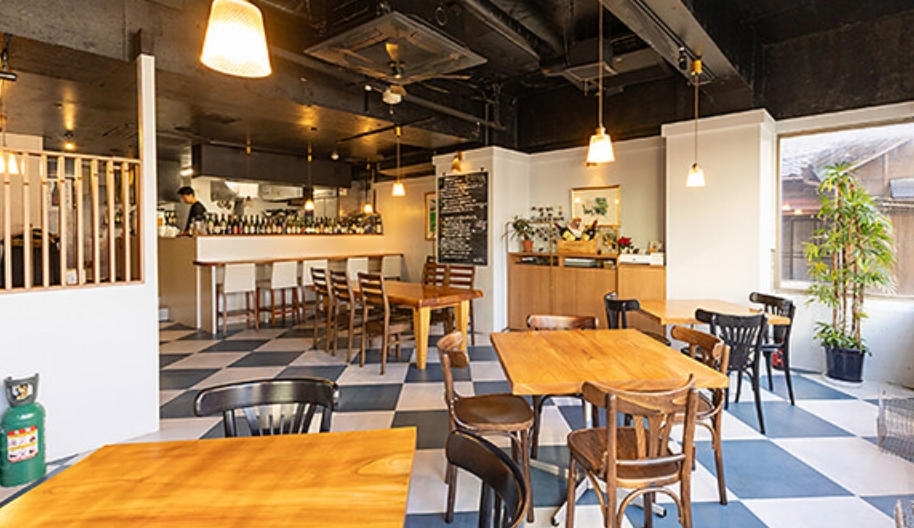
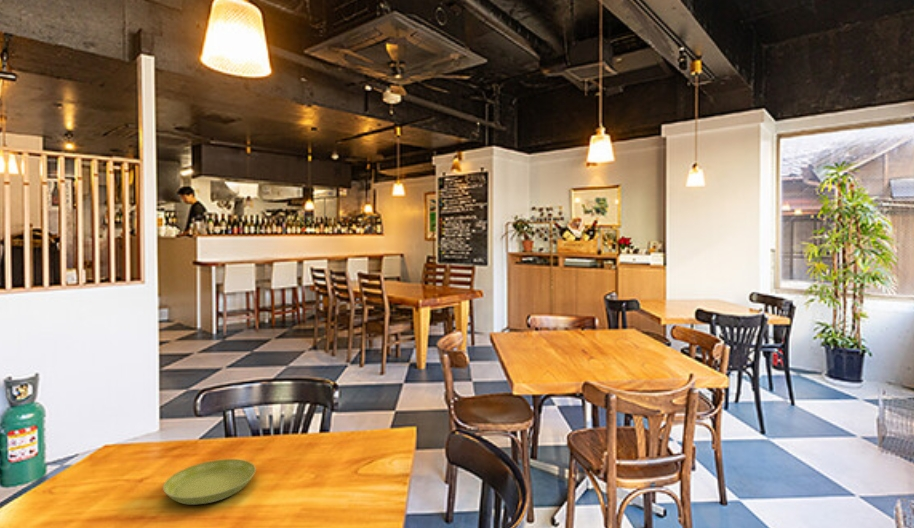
+ saucer [162,458,257,505]
